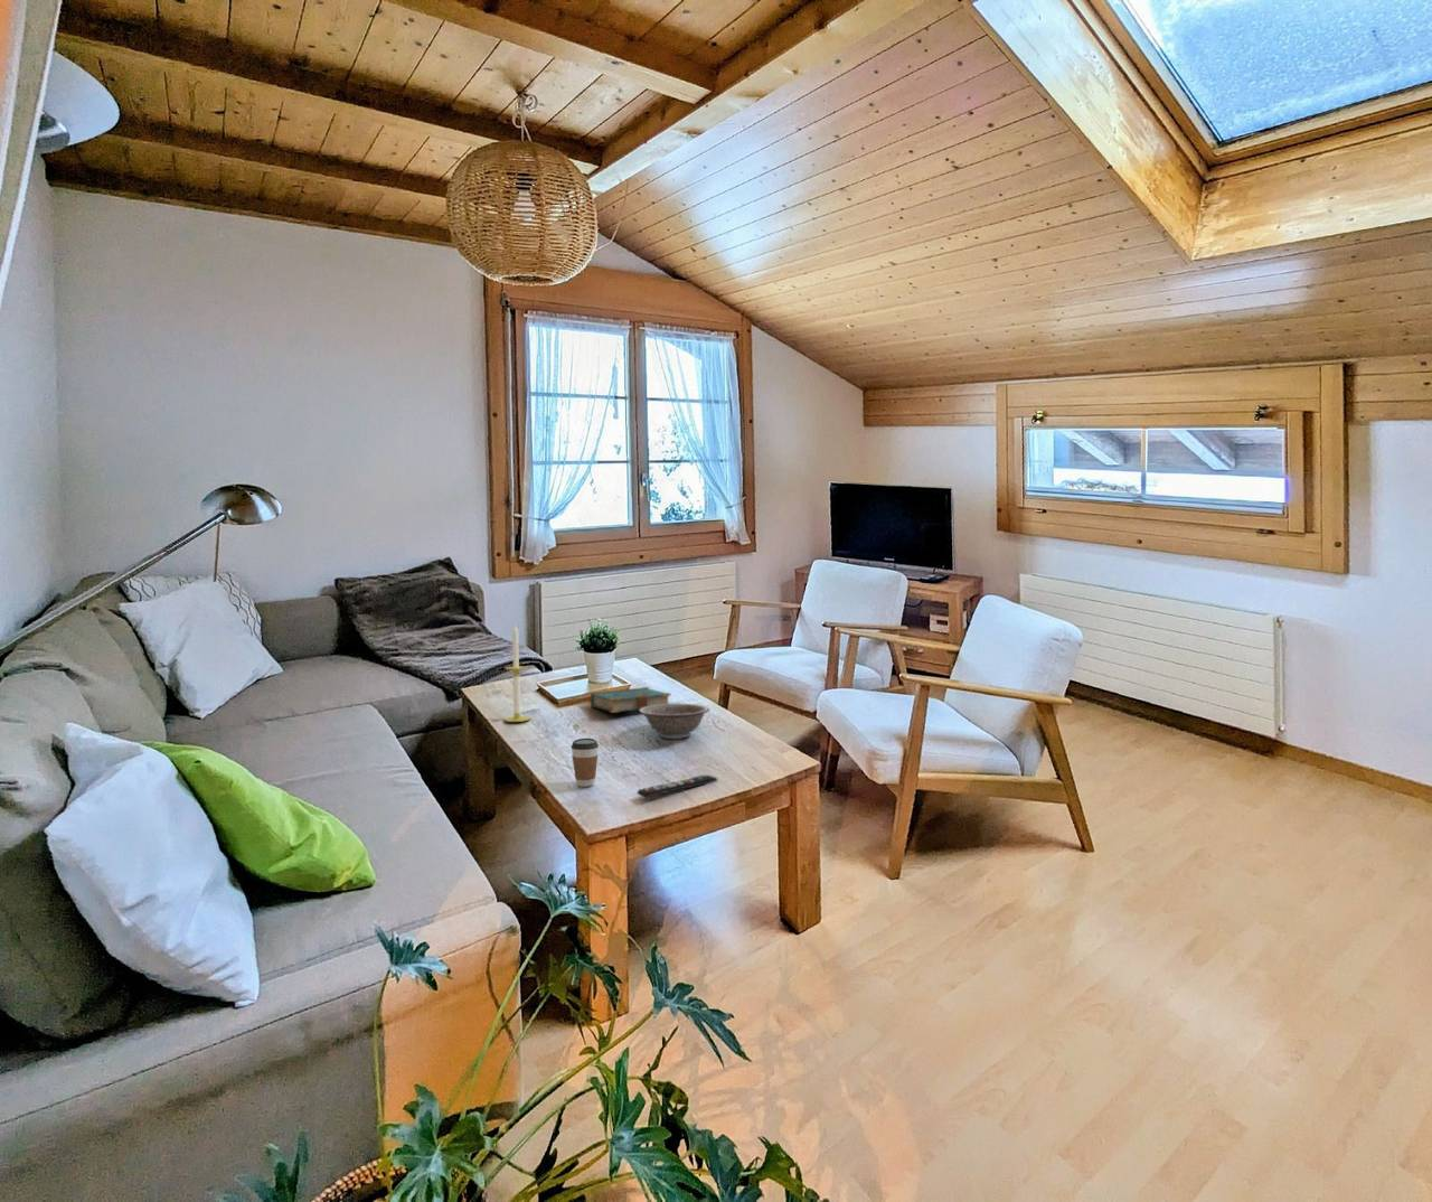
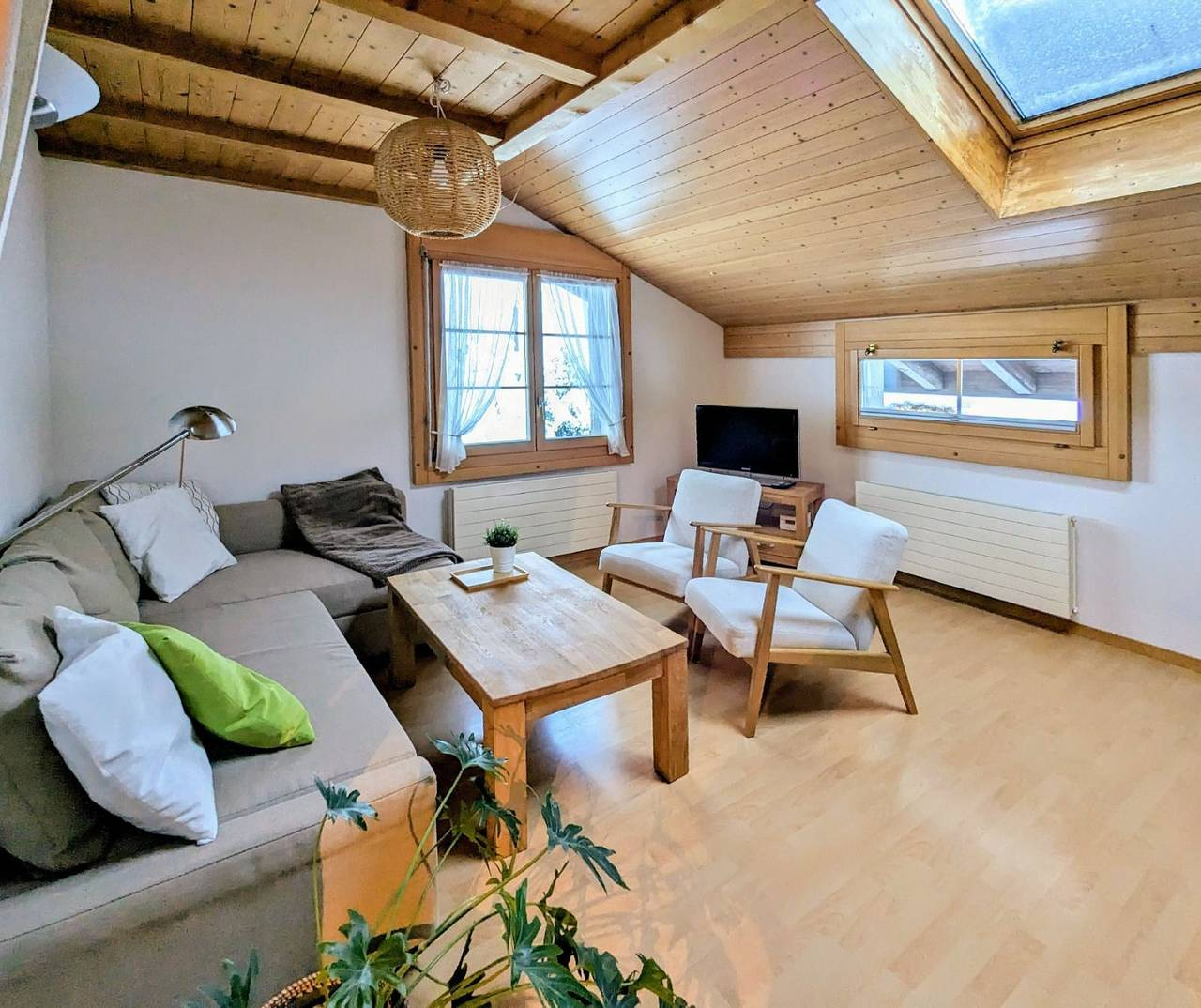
- decorative bowl [638,702,712,739]
- candle [503,622,532,723]
- book [589,686,672,714]
- coffee cup [571,738,600,788]
- remote control [637,774,718,799]
